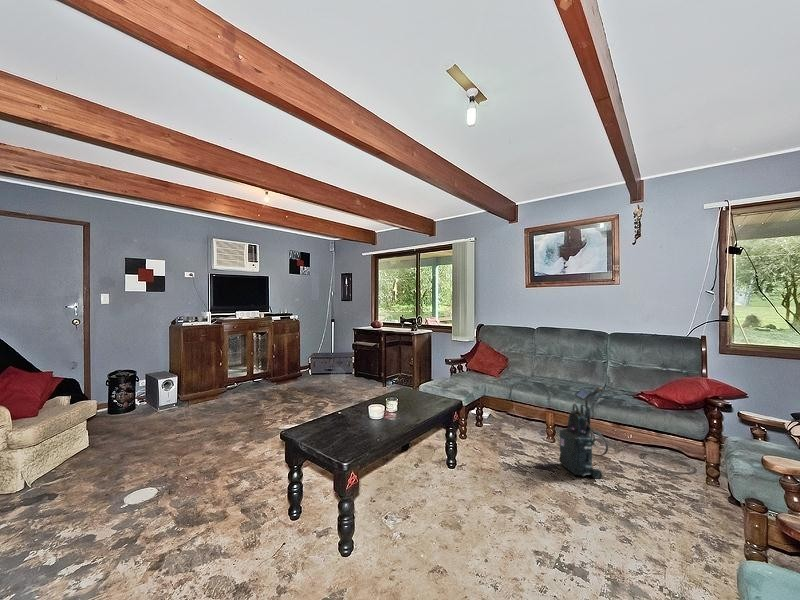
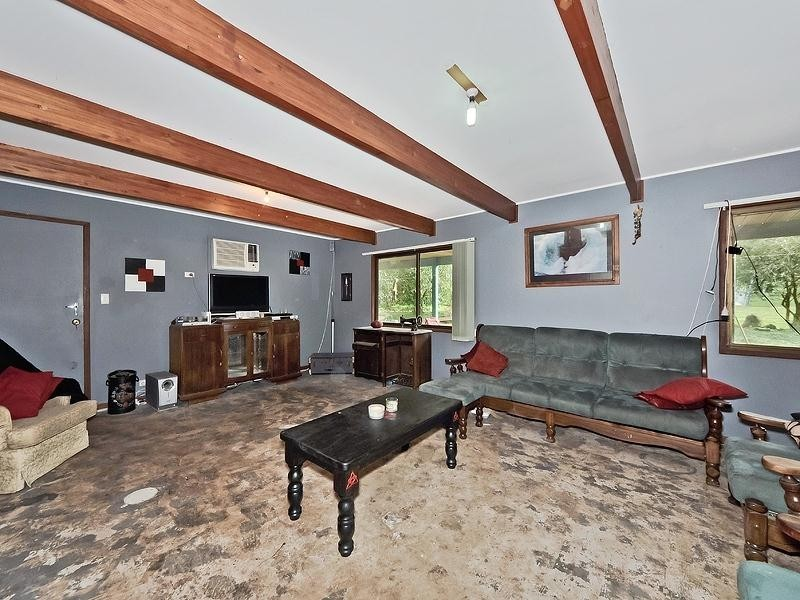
- vacuum cleaner [558,387,609,479]
